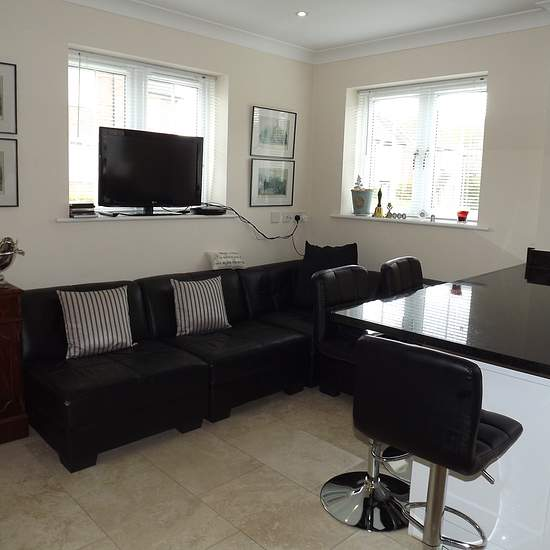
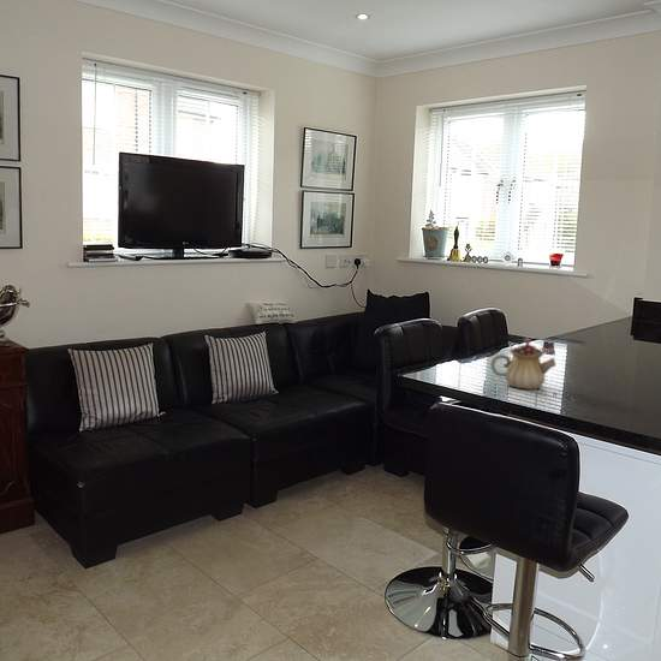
+ teapot [489,337,556,391]
